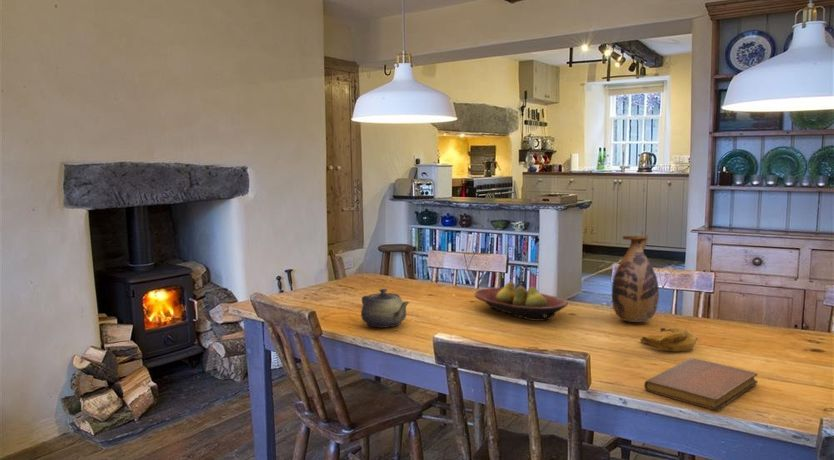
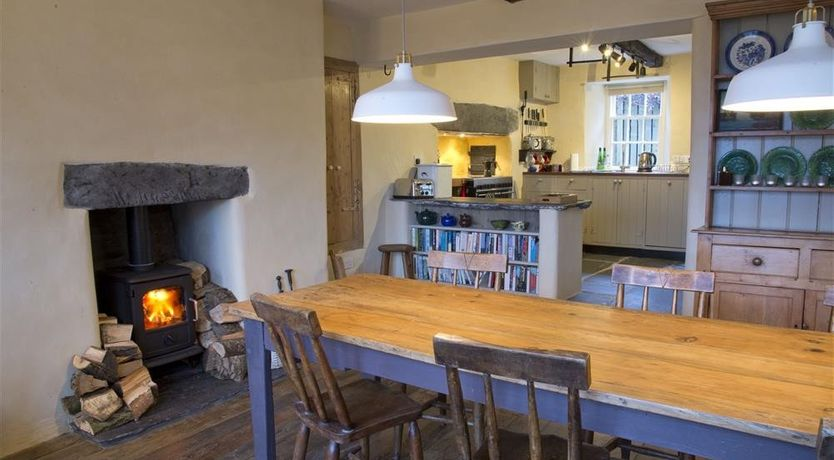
- vase [611,234,660,323]
- banana [639,326,697,352]
- teapot [360,288,410,329]
- fruit bowl [474,281,569,322]
- notebook [643,357,759,411]
